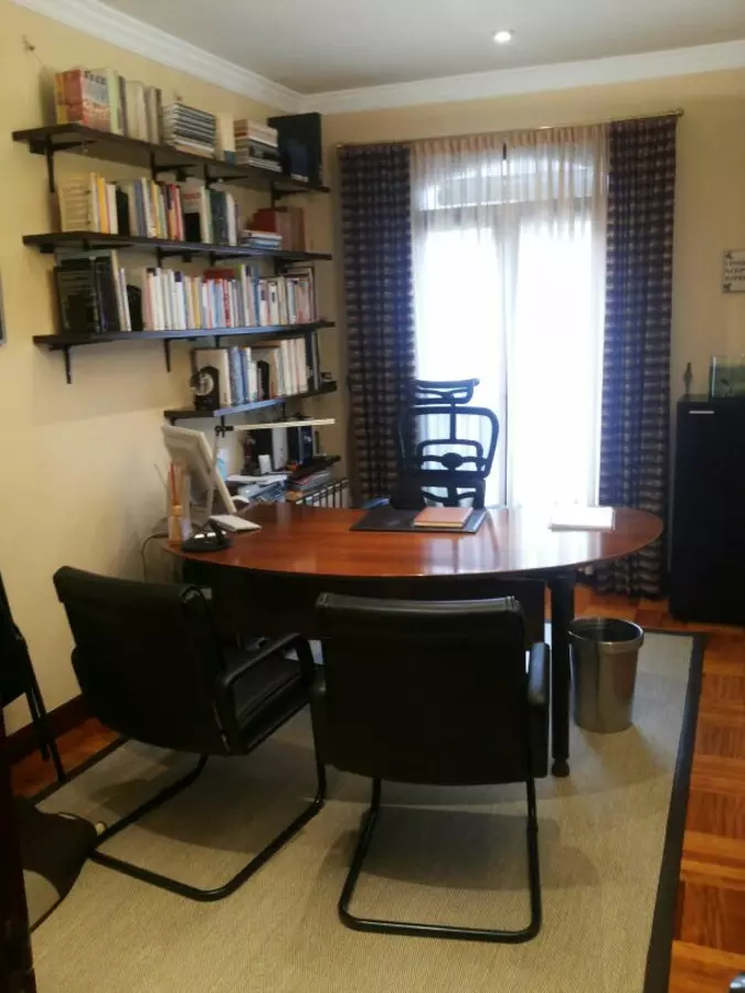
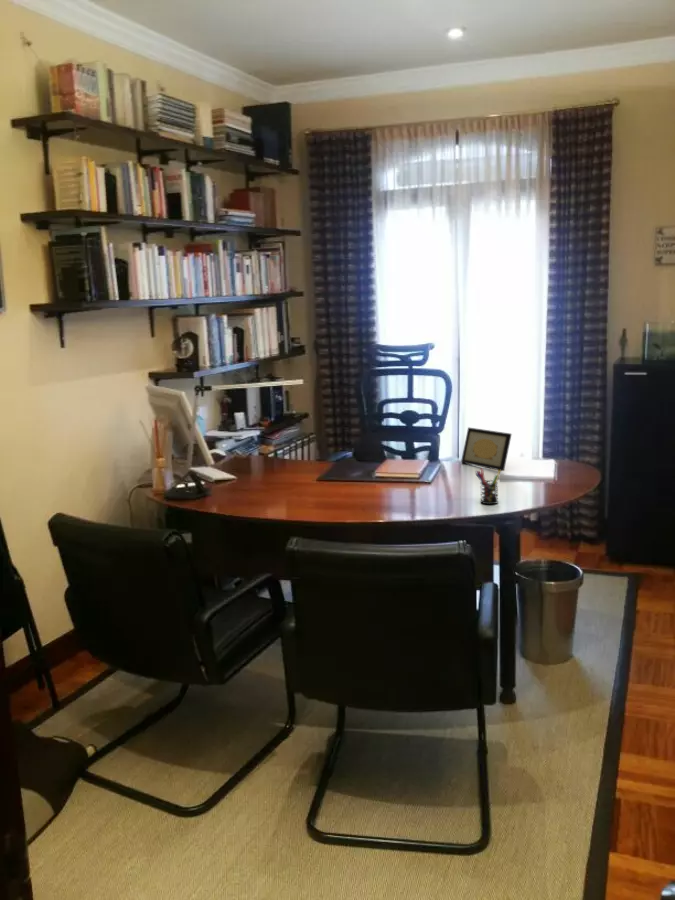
+ pen holder [475,467,501,505]
+ picture frame [460,426,513,472]
